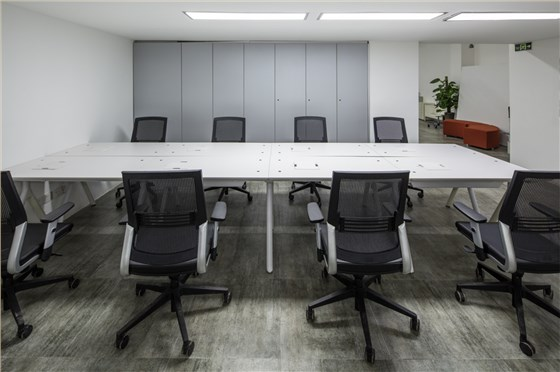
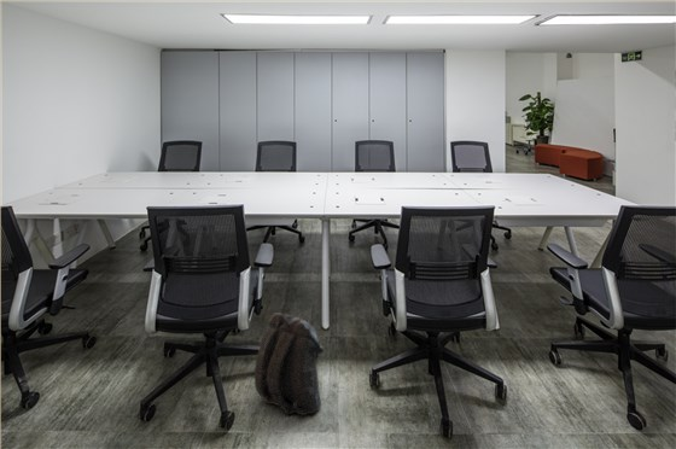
+ backpack [253,311,325,416]
